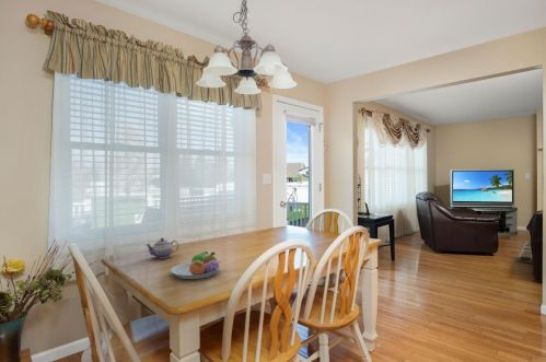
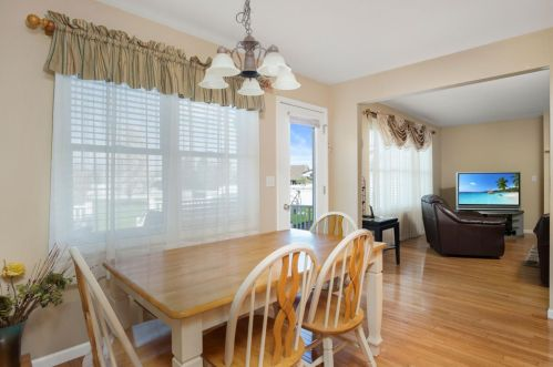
- teapot [144,237,179,259]
- fruit bowl [170,250,221,280]
